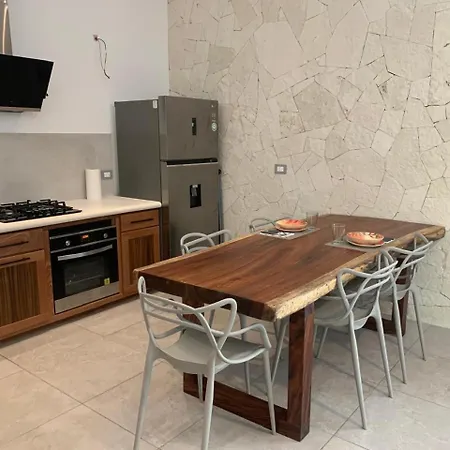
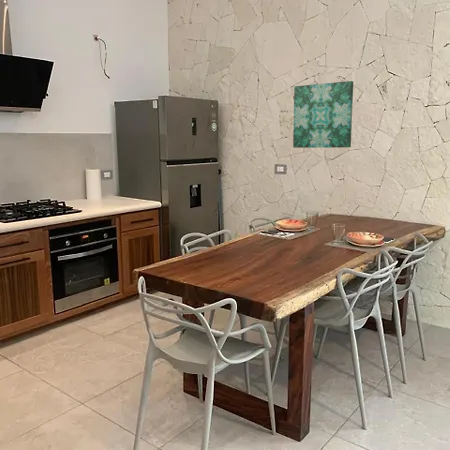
+ wall art [292,80,354,149]
